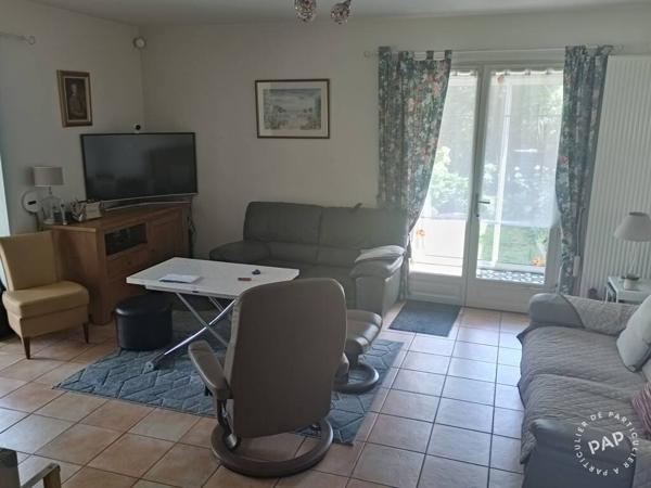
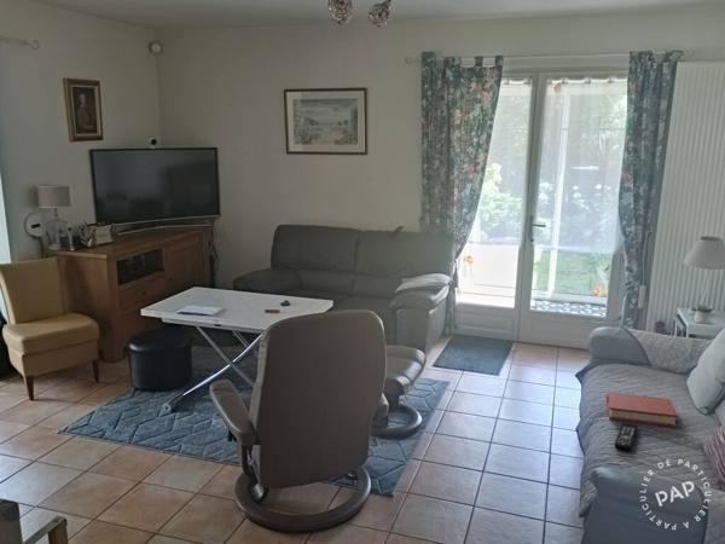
+ hardback book [605,392,679,428]
+ remote control [614,422,639,452]
